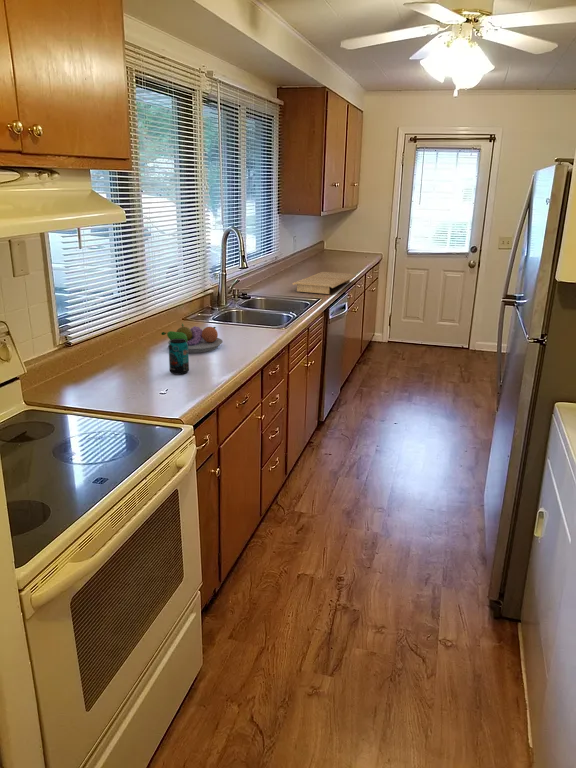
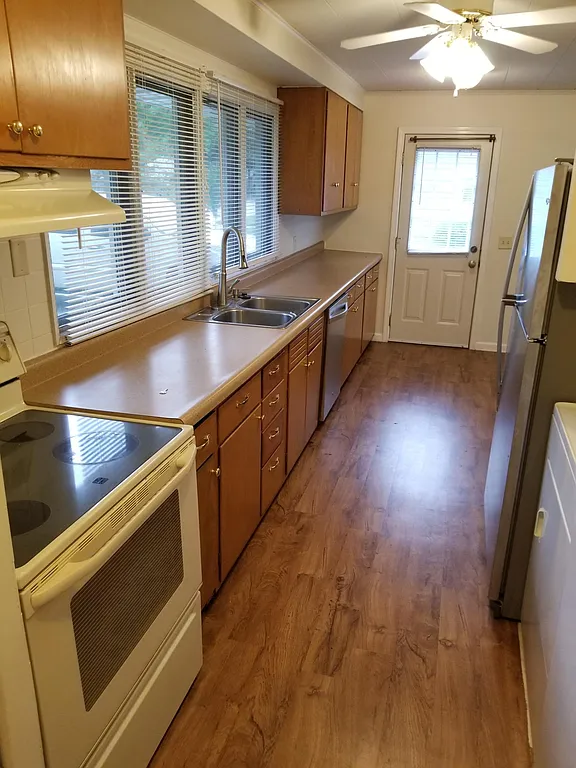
- beverage can [168,339,190,376]
- fruit bowl [160,322,224,354]
- cutting board [292,271,356,295]
